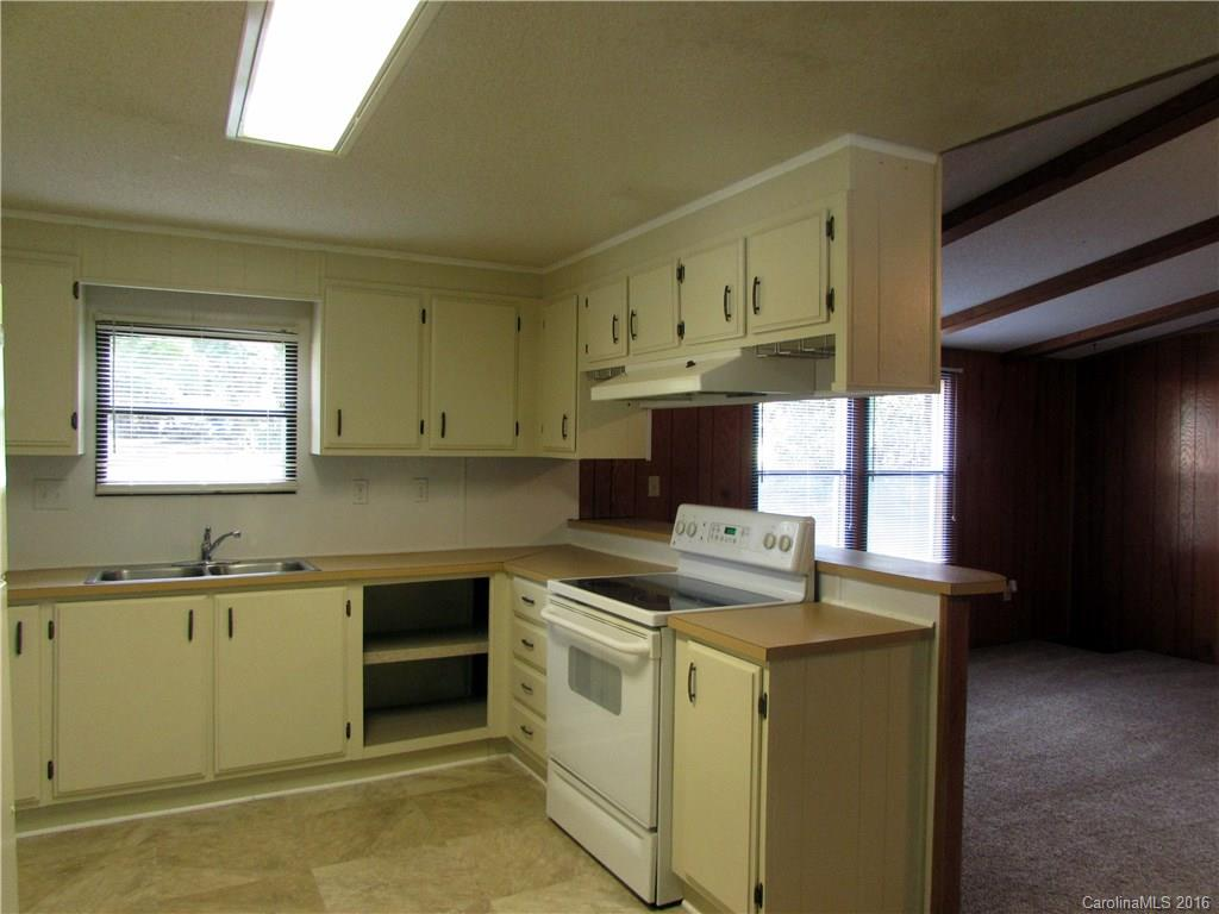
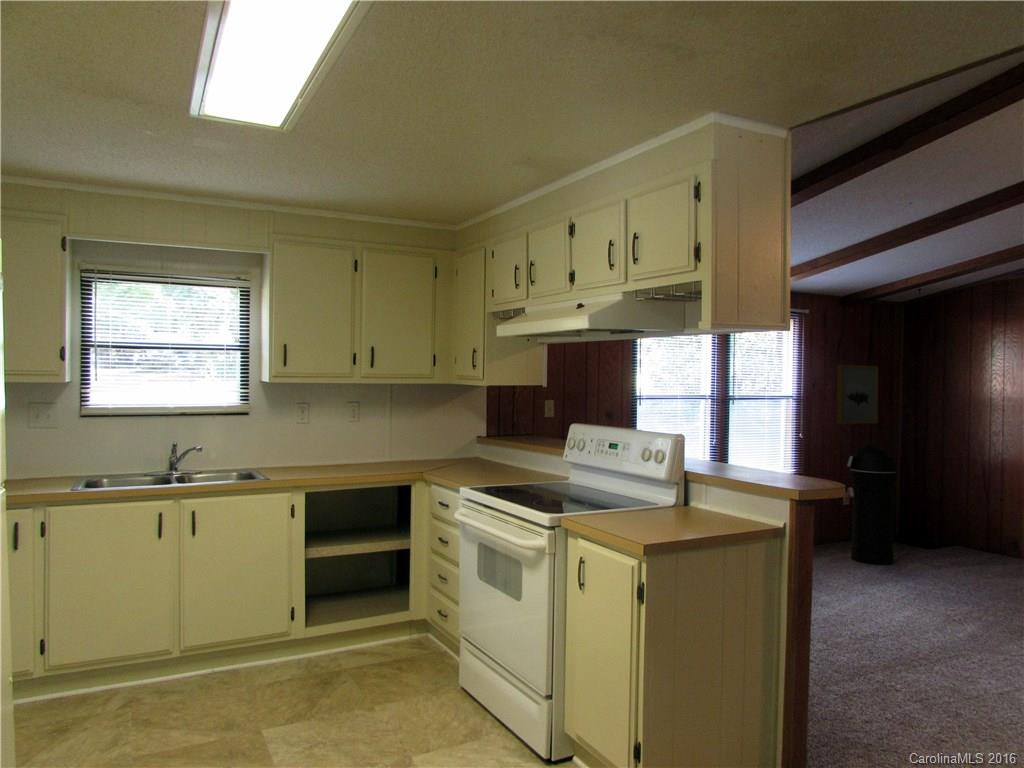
+ trash can [846,444,899,566]
+ wall art [836,364,879,425]
